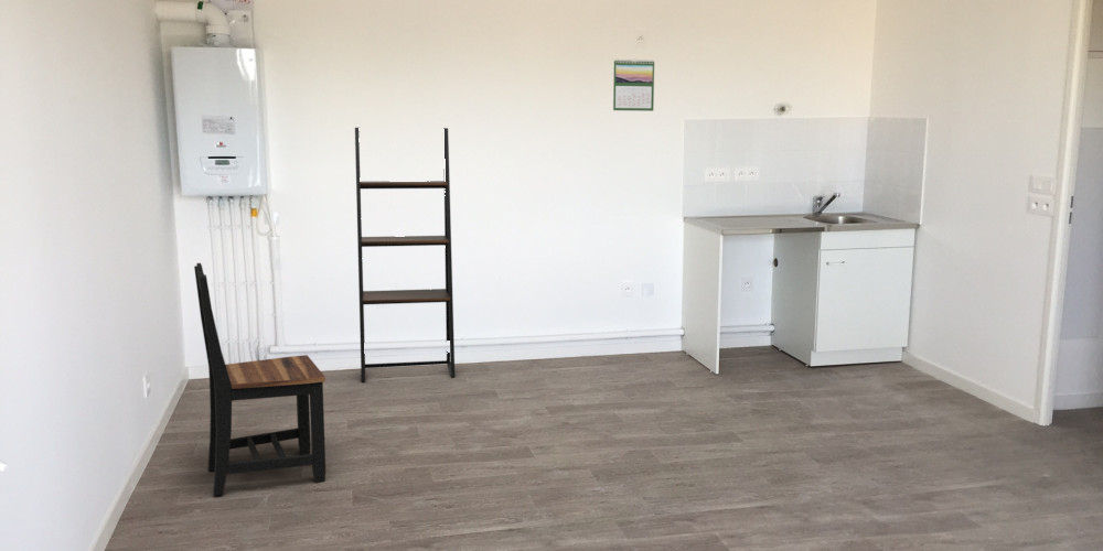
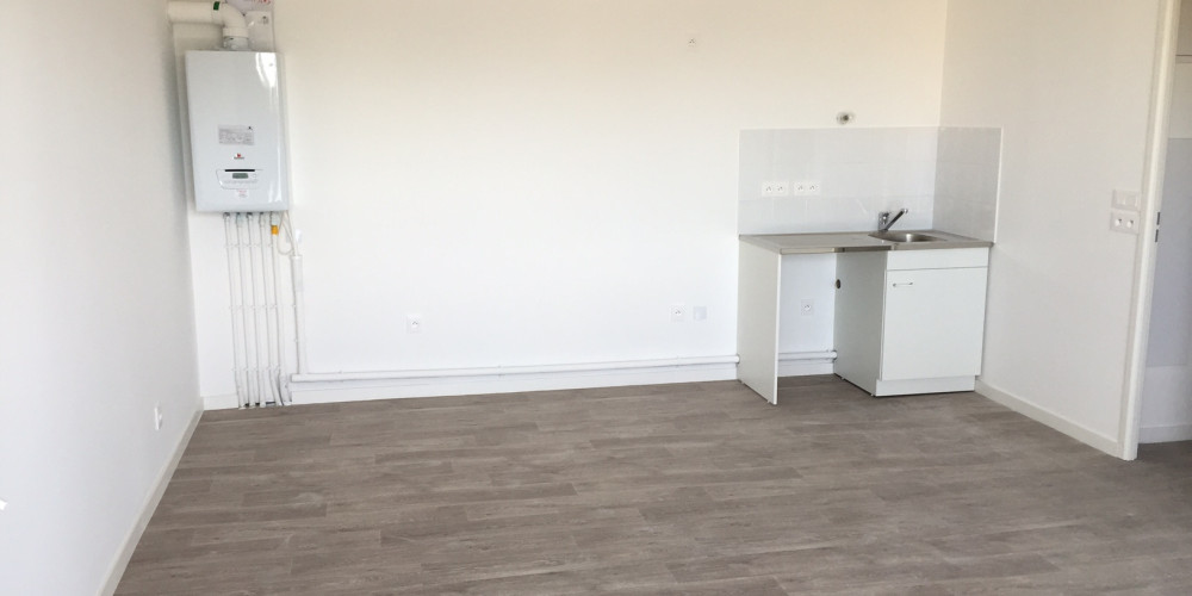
- chair [193,262,326,496]
- shelving unit [354,127,456,382]
- calendar [612,58,655,112]
